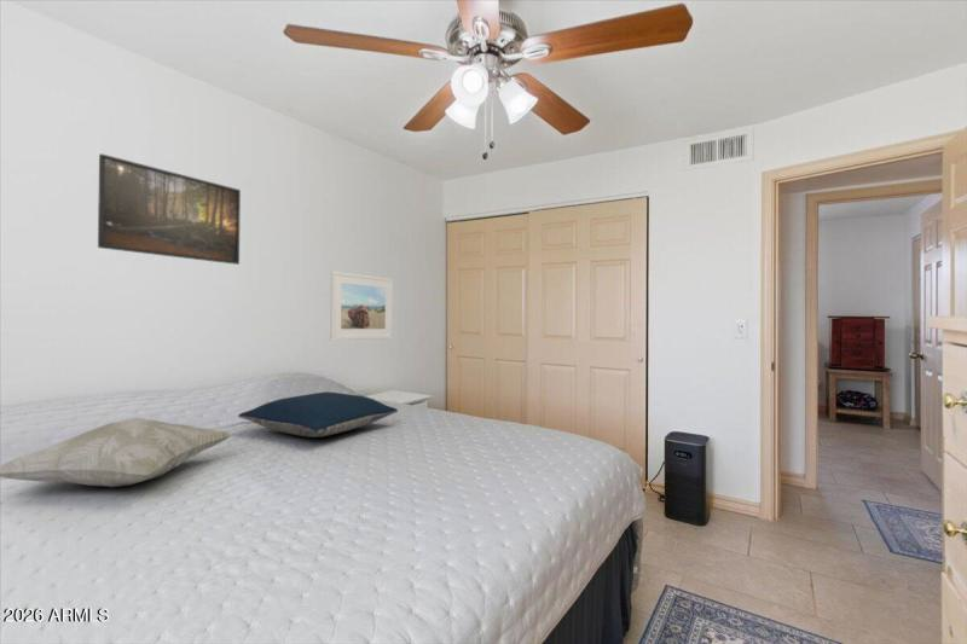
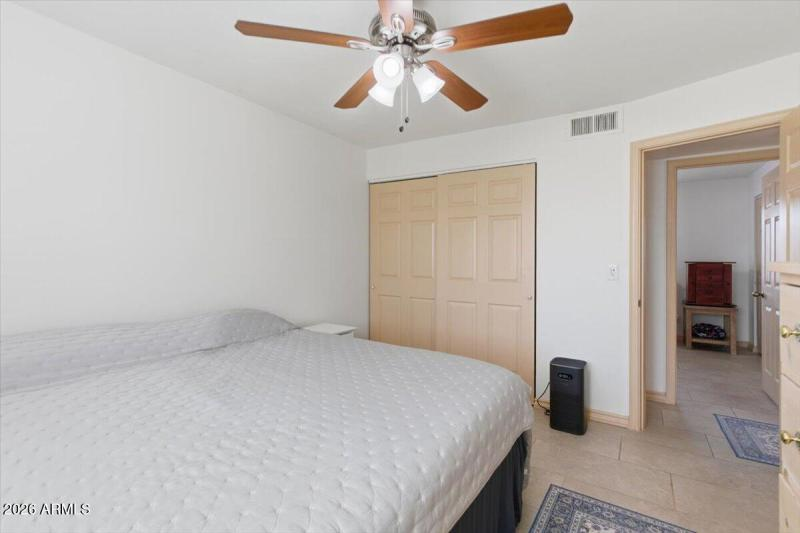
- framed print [97,152,242,266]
- decorative pillow [0,417,232,488]
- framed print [329,269,394,342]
- pillow [237,390,399,439]
